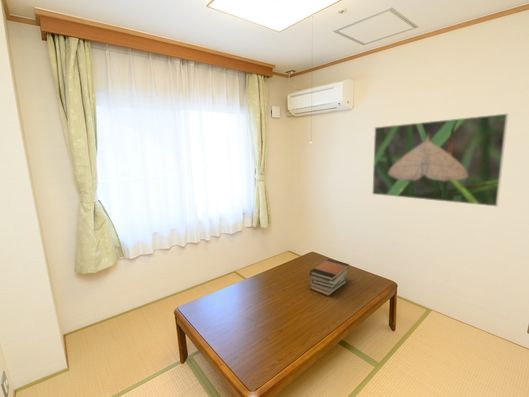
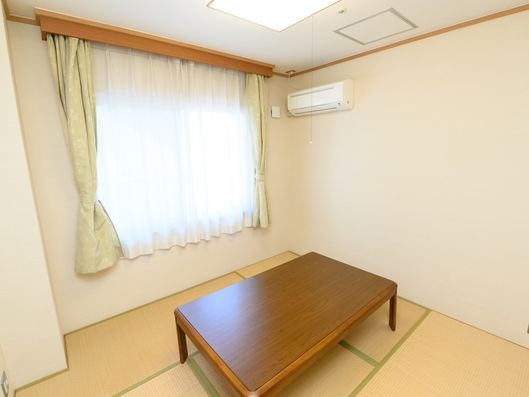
- book stack [308,258,350,297]
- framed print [371,113,509,208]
